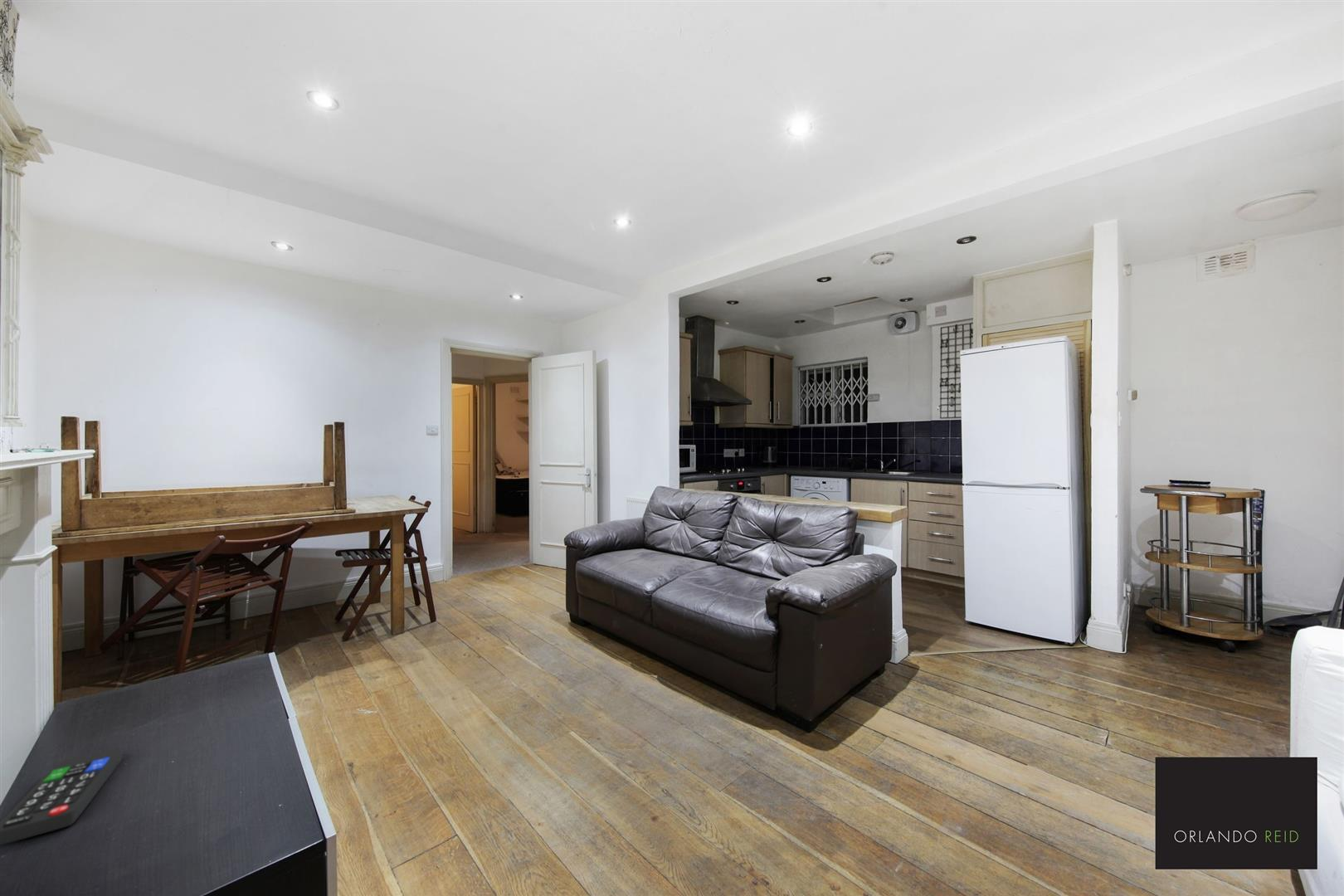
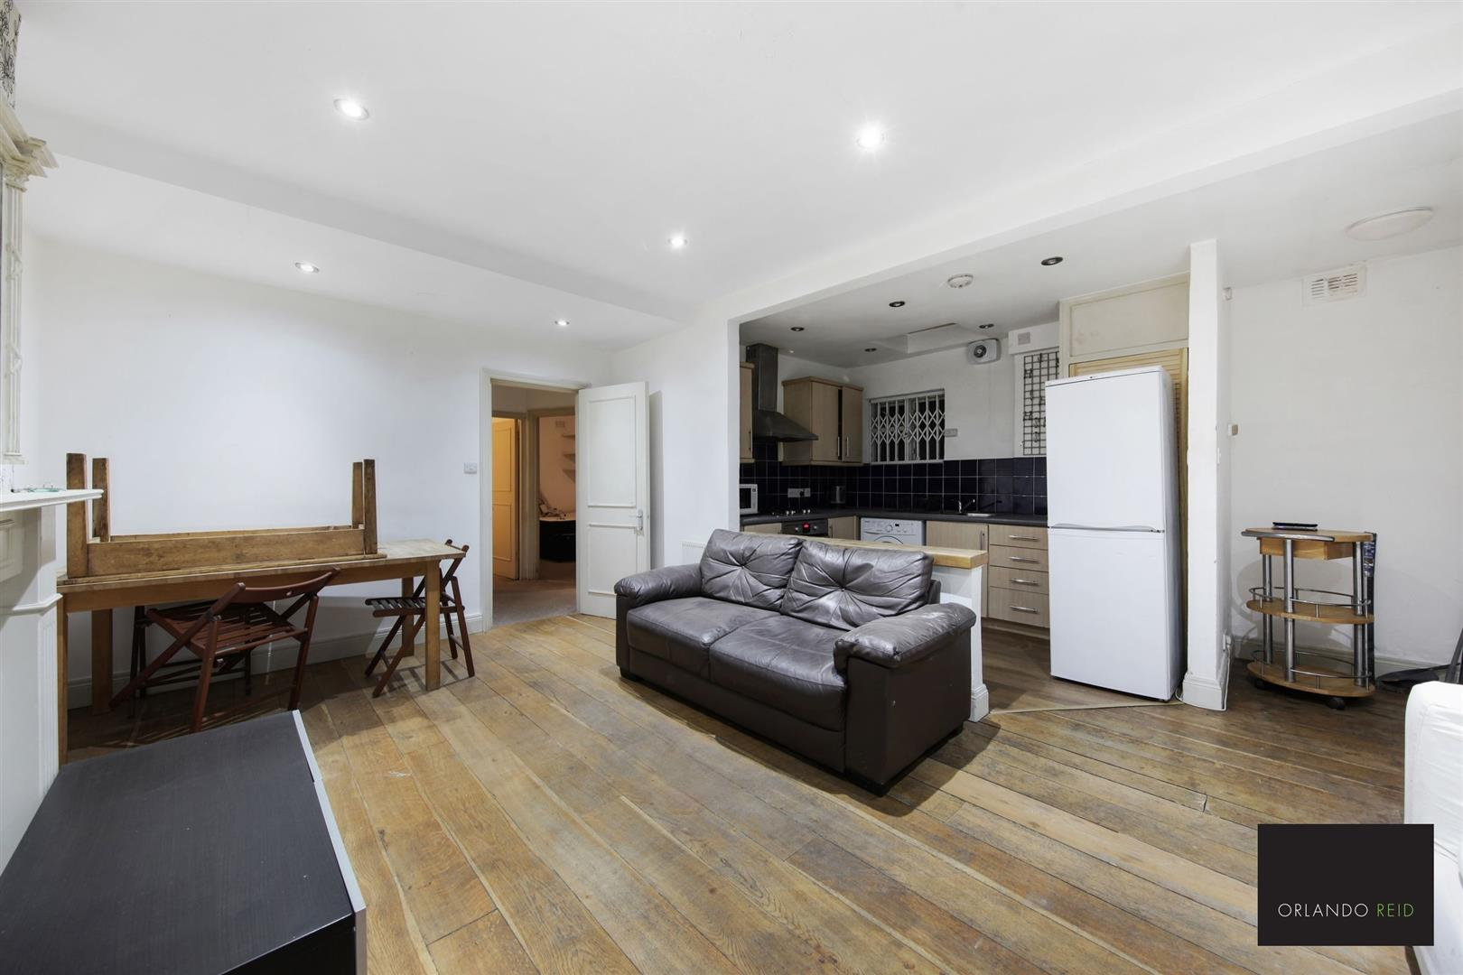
- remote control [0,747,123,845]
